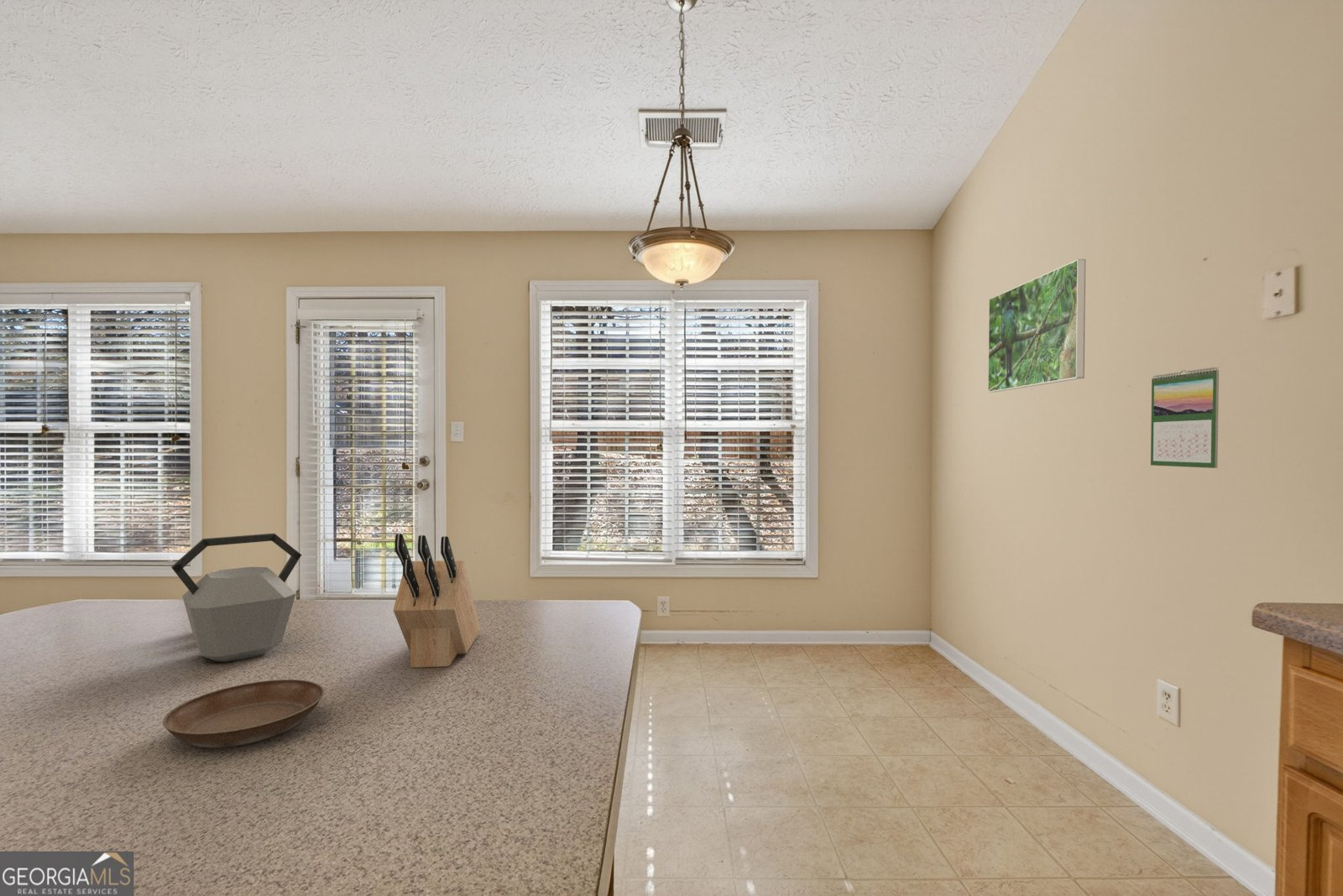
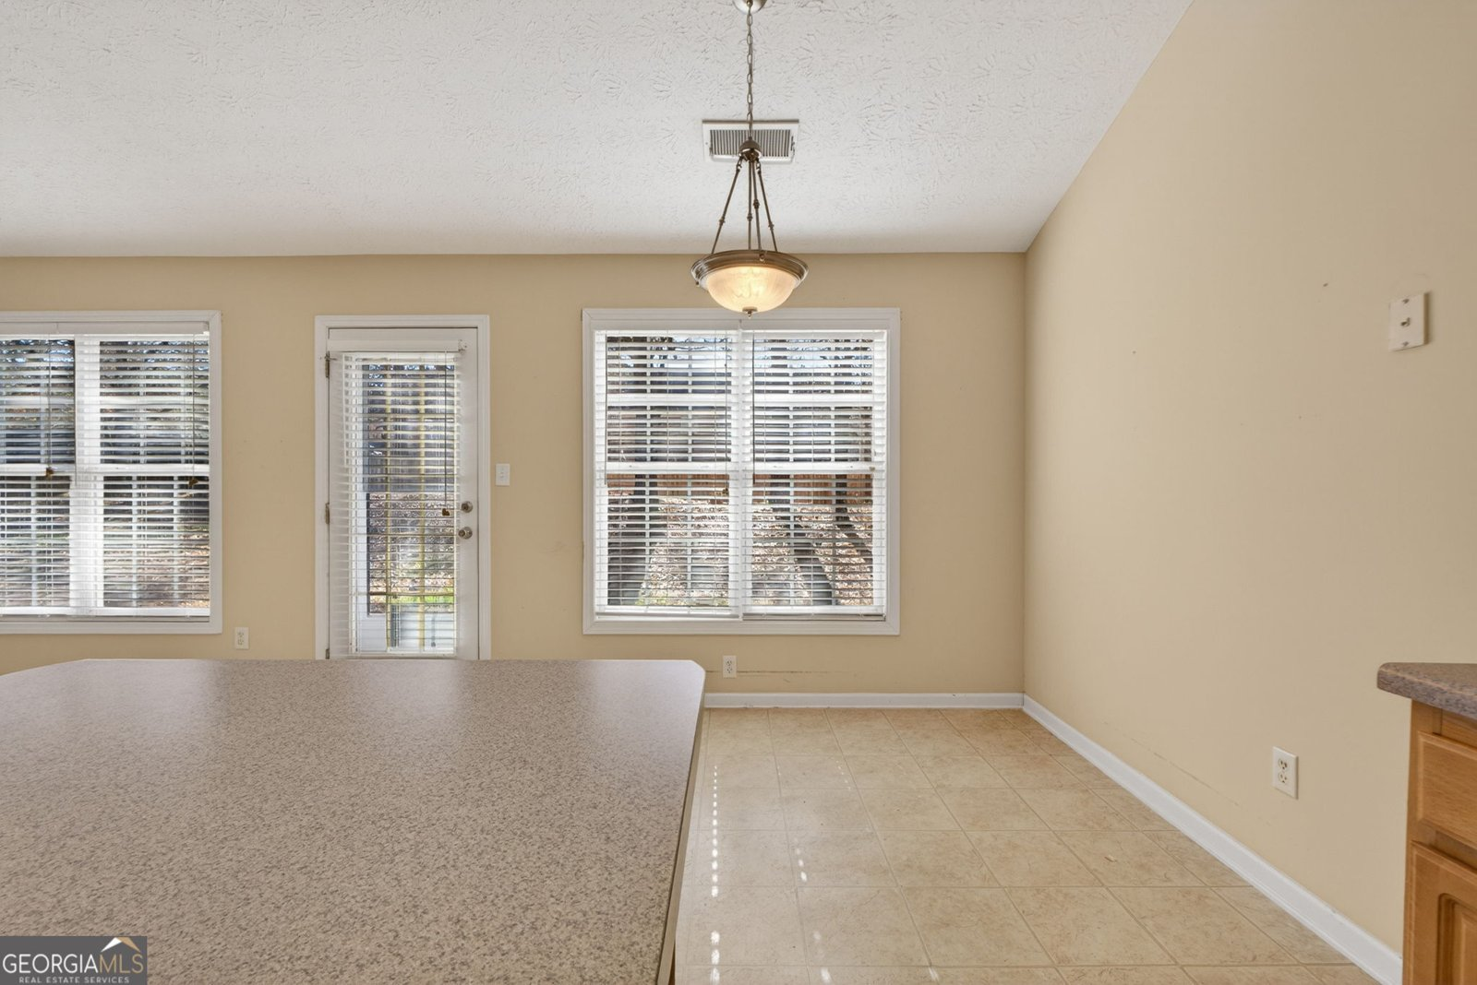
- knife block [393,533,481,669]
- kettle [170,533,302,663]
- saucer [162,679,325,749]
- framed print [987,258,1087,393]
- calendar [1150,367,1220,469]
